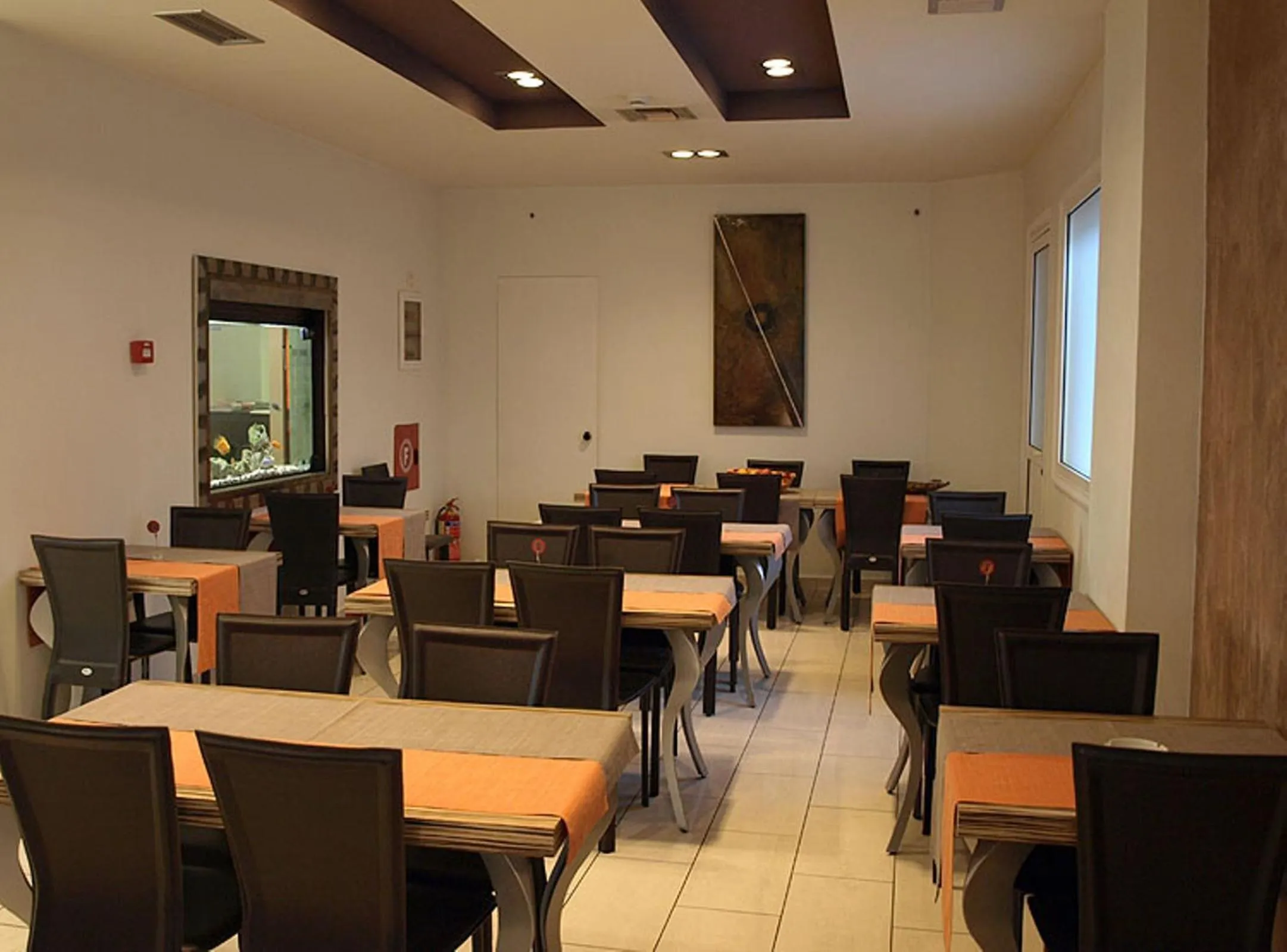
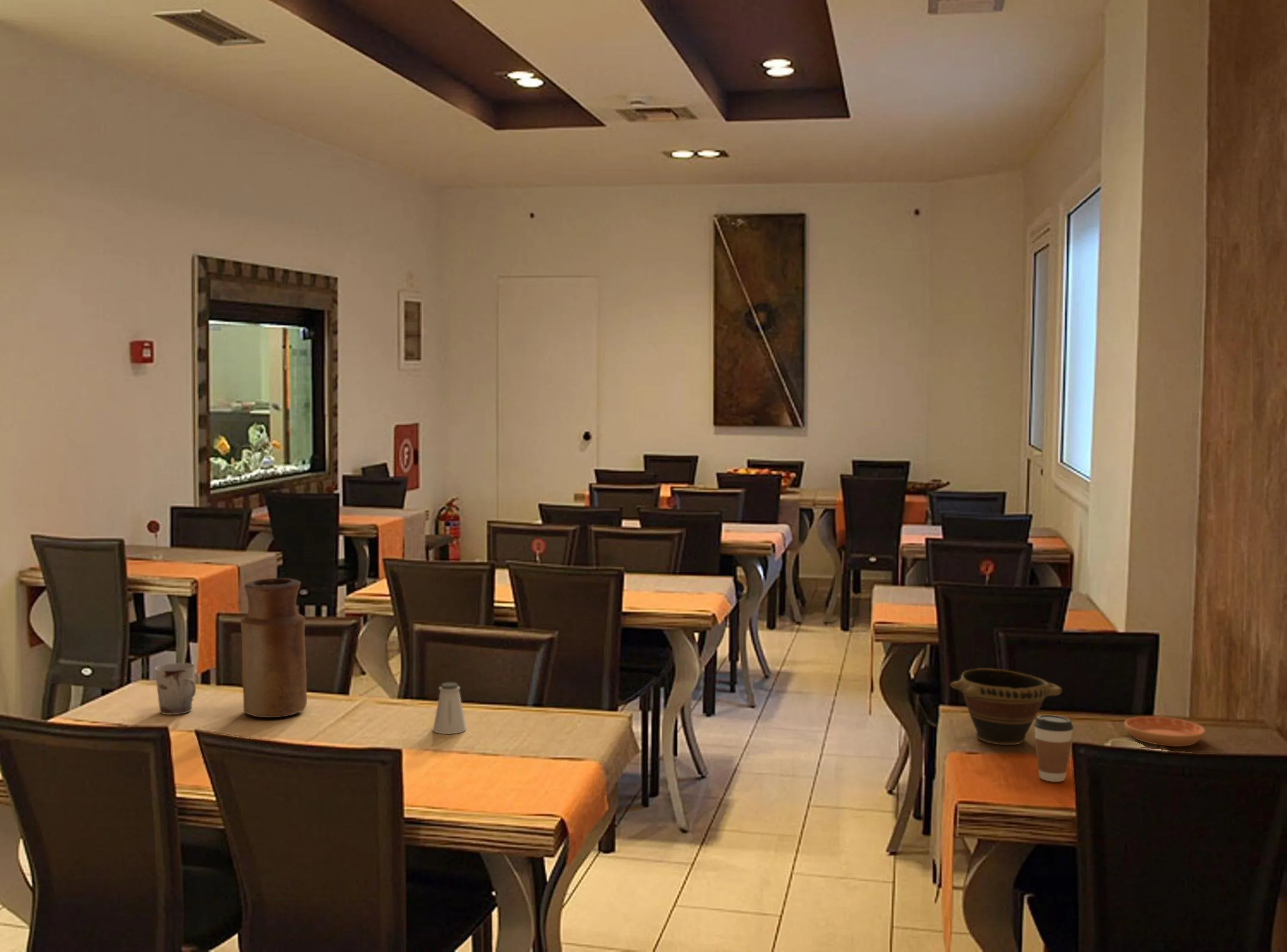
+ saltshaker [432,682,467,735]
+ coffee cup [1033,715,1074,782]
+ saucer [1124,716,1206,747]
+ vase [240,577,308,718]
+ cup [154,662,196,715]
+ bowl [949,668,1063,746]
